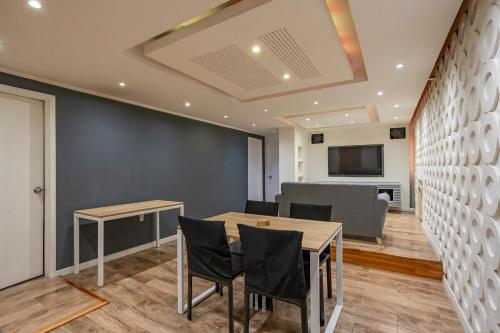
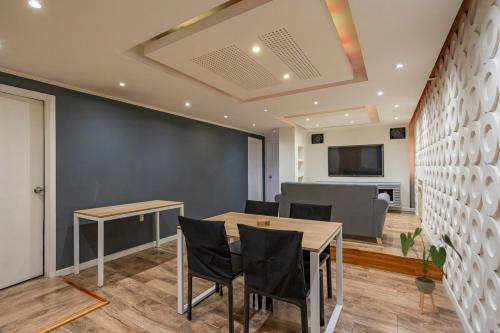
+ house plant [399,226,463,315]
